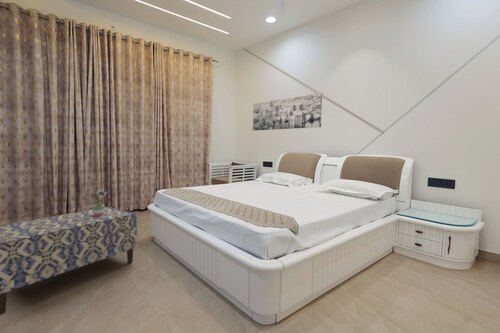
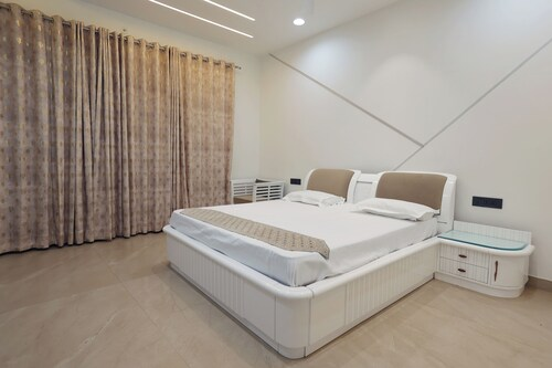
- wall art [252,92,323,132]
- potted plant [90,181,108,216]
- bench [0,206,138,316]
